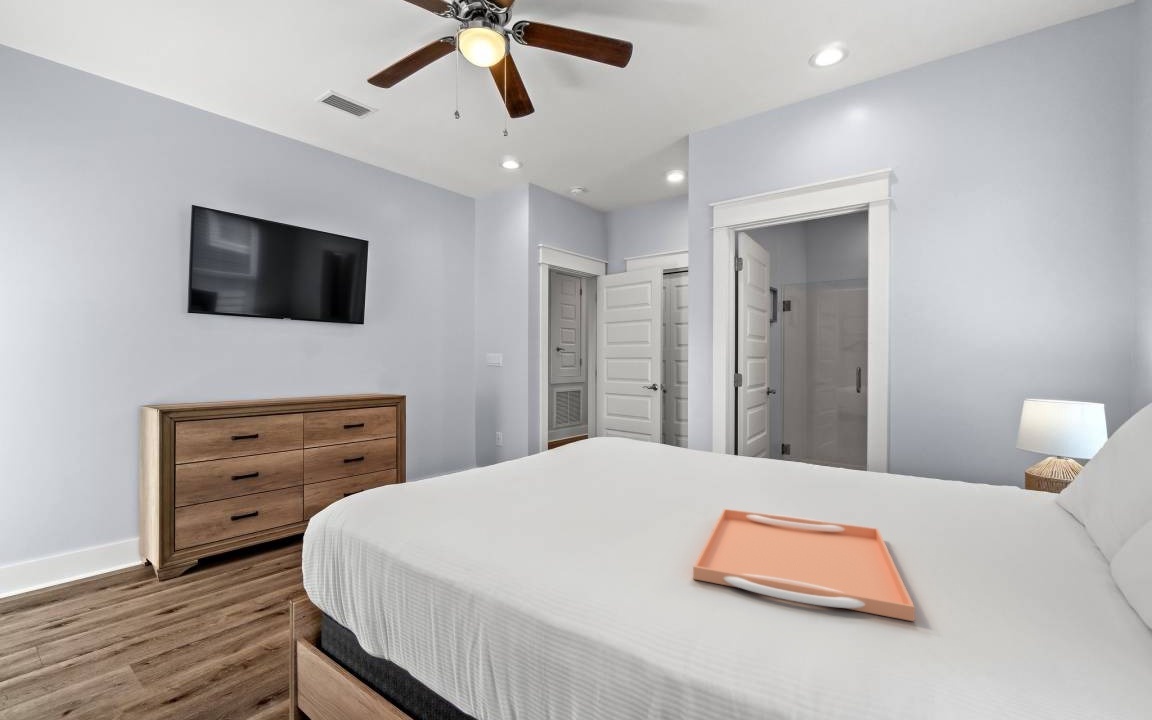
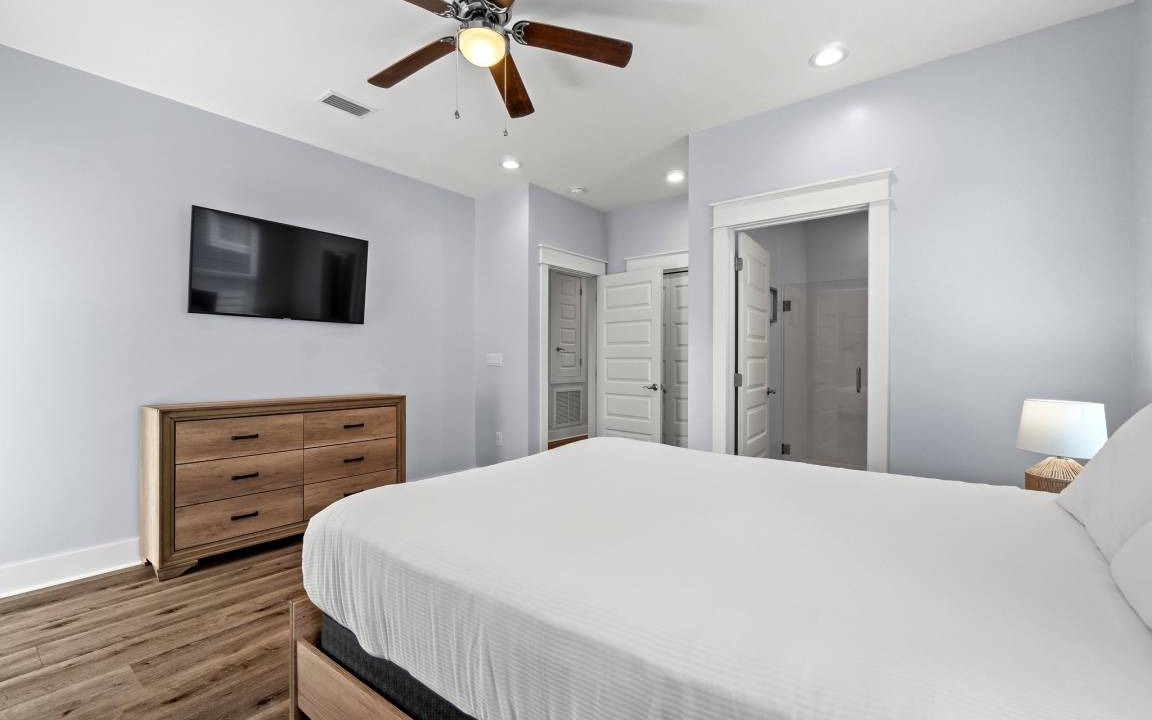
- serving tray [692,508,916,623]
